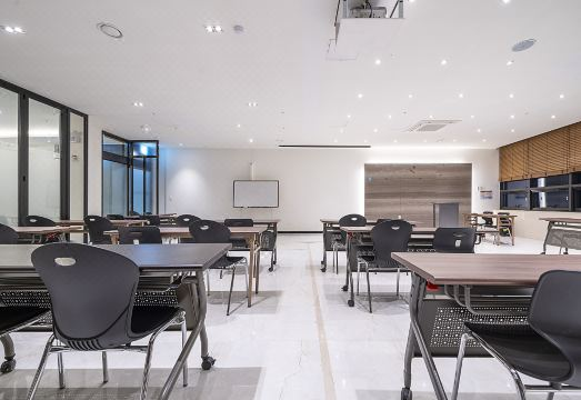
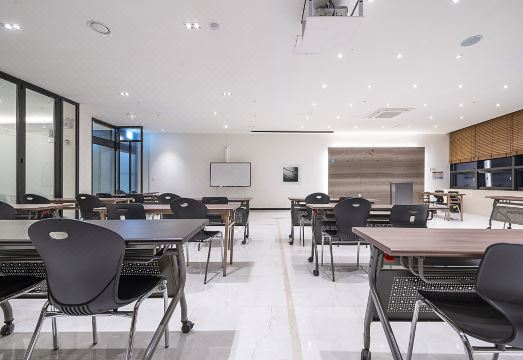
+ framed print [279,163,302,186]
